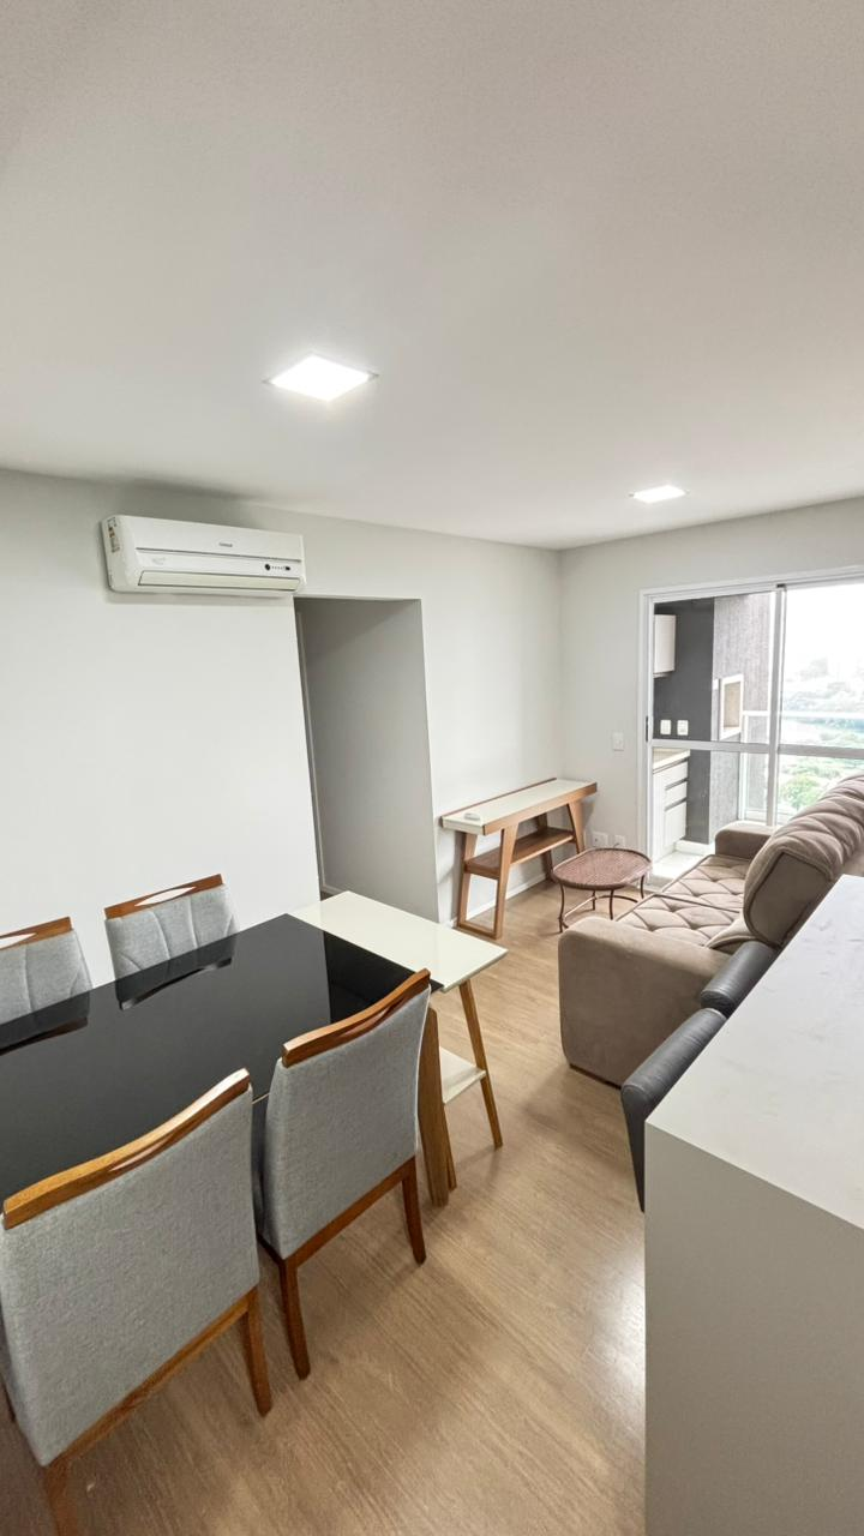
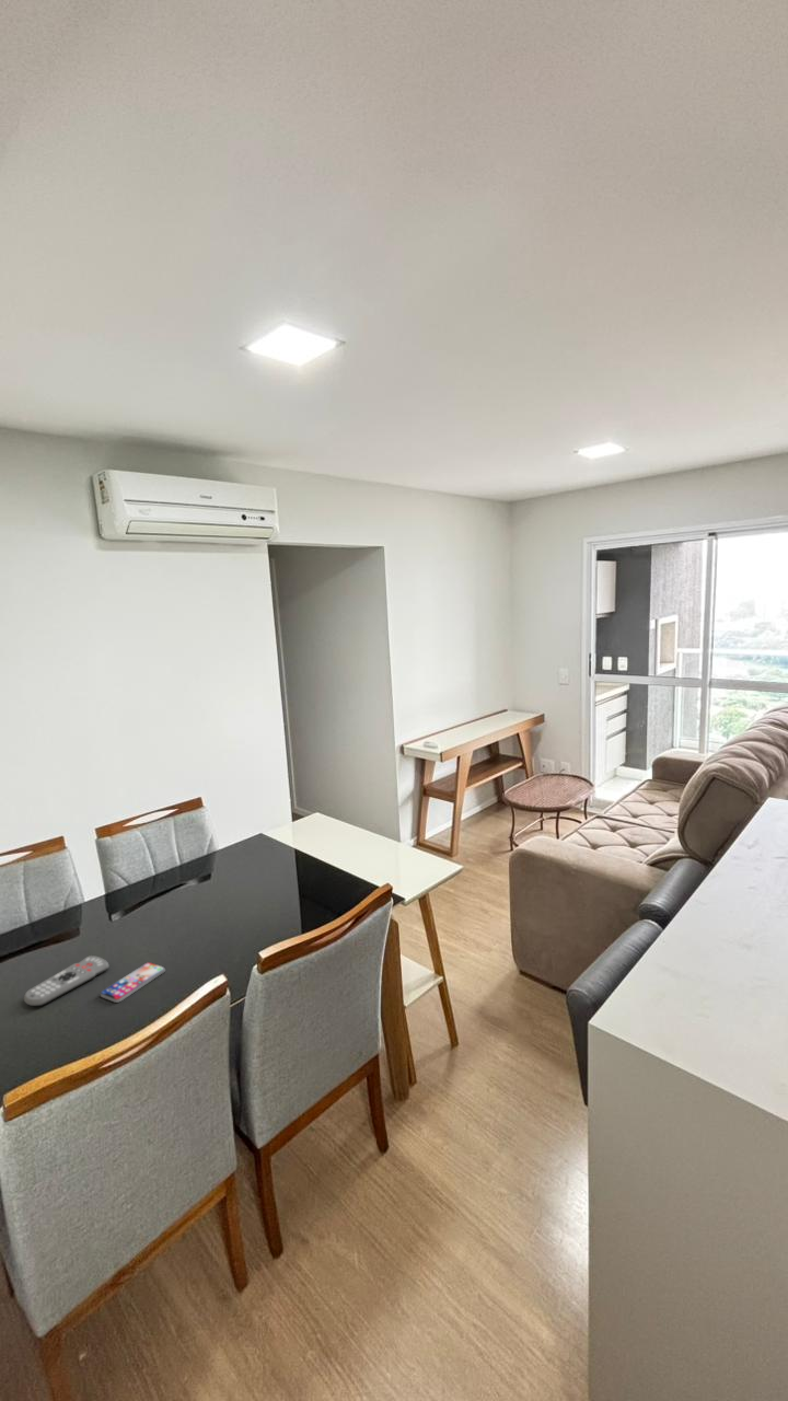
+ remote control [23,954,109,1007]
+ smartphone [100,961,166,1004]
